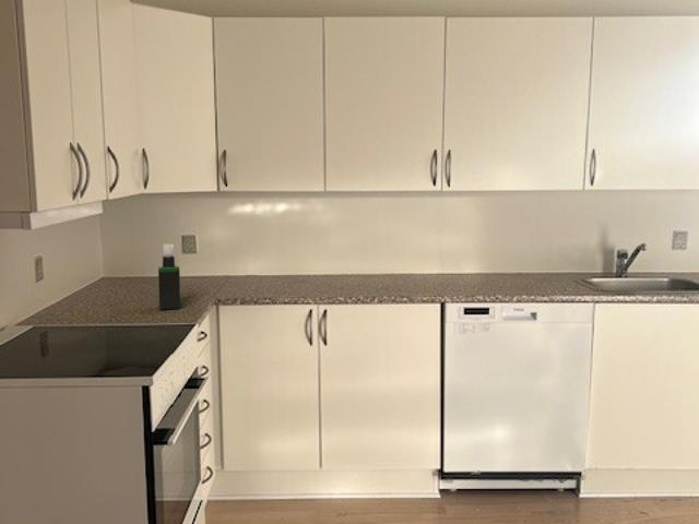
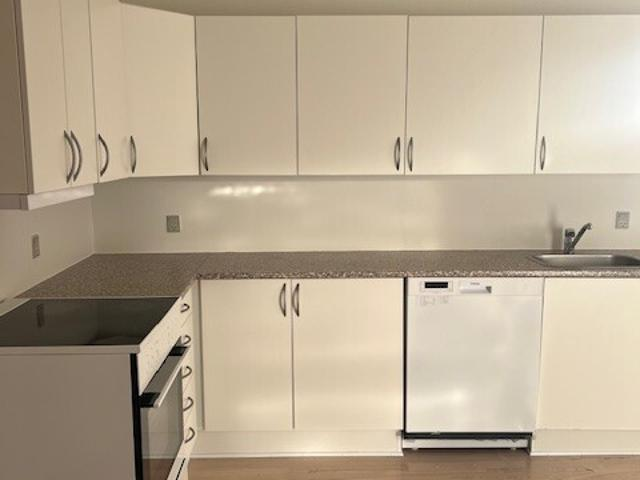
- spray bottle [157,242,181,310]
